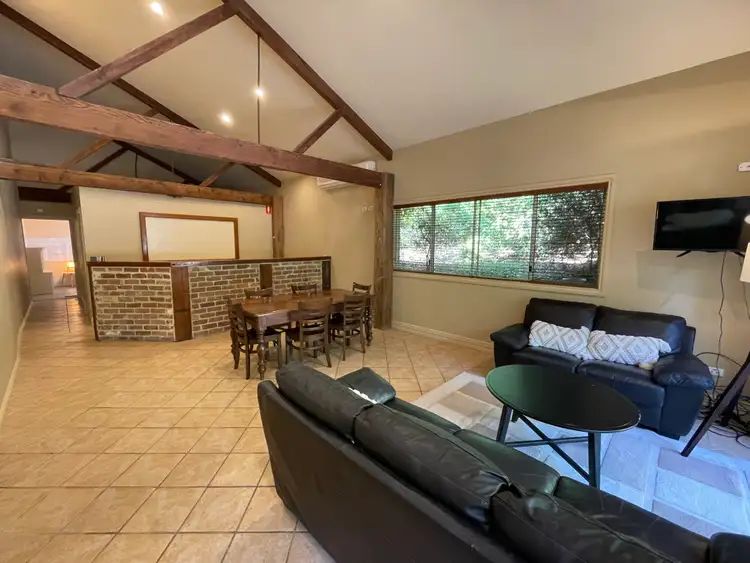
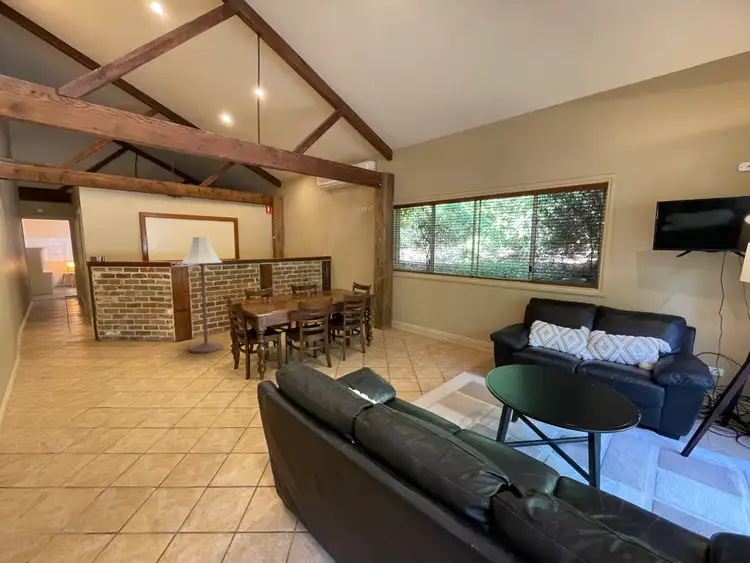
+ floor lamp [181,236,224,354]
